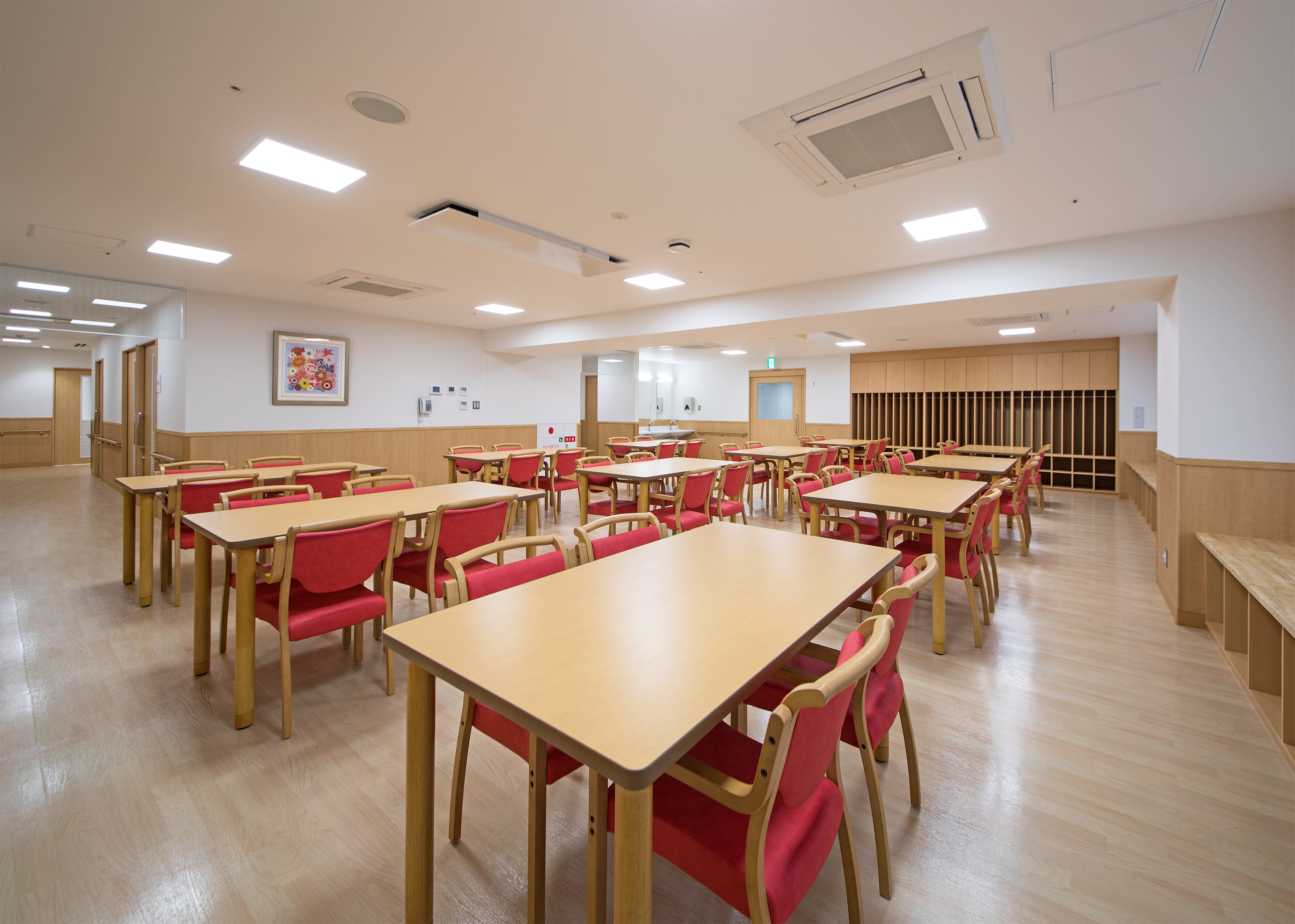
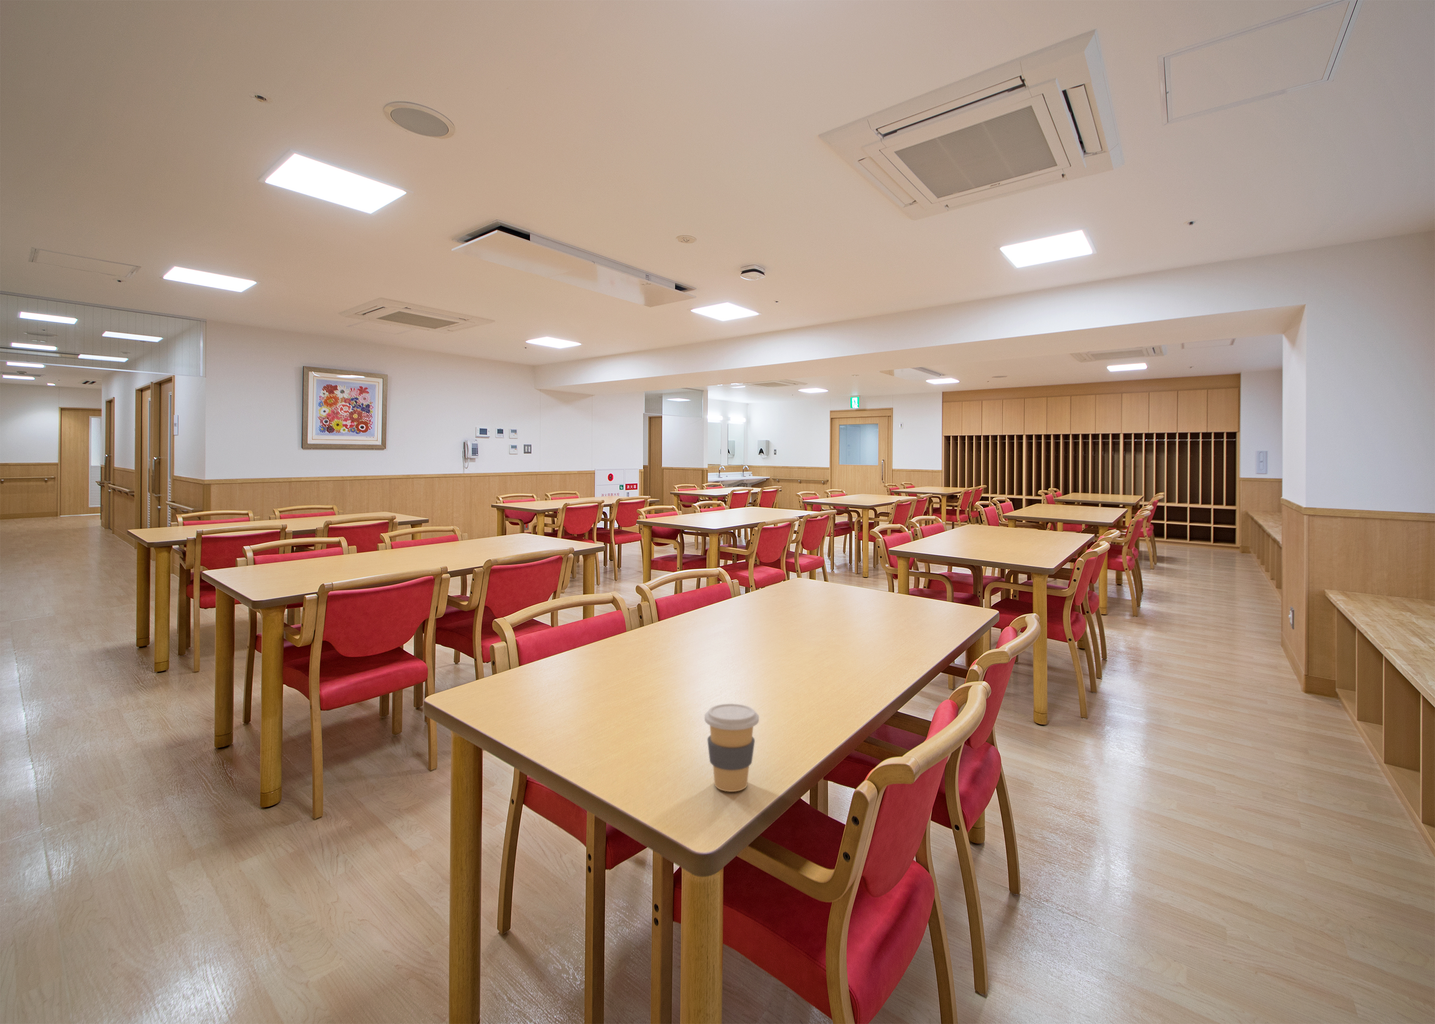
+ coffee cup [704,703,759,792]
